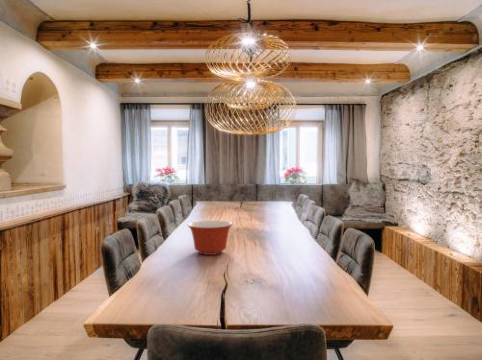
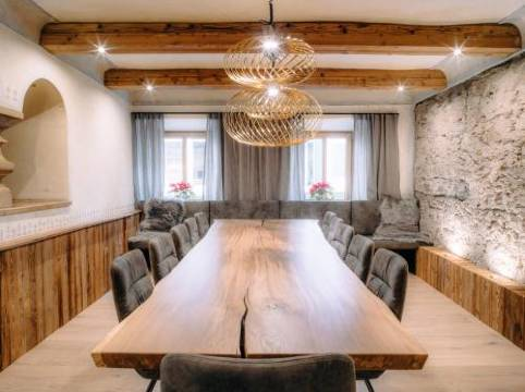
- mixing bowl [187,220,234,256]
